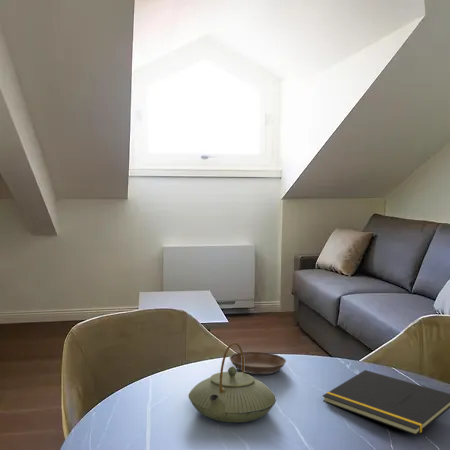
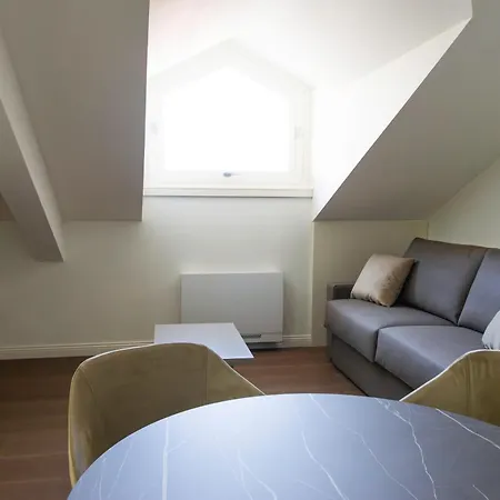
- saucer [229,351,287,375]
- teapot [187,341,277,423]
- notepad [322,369,450,437]
